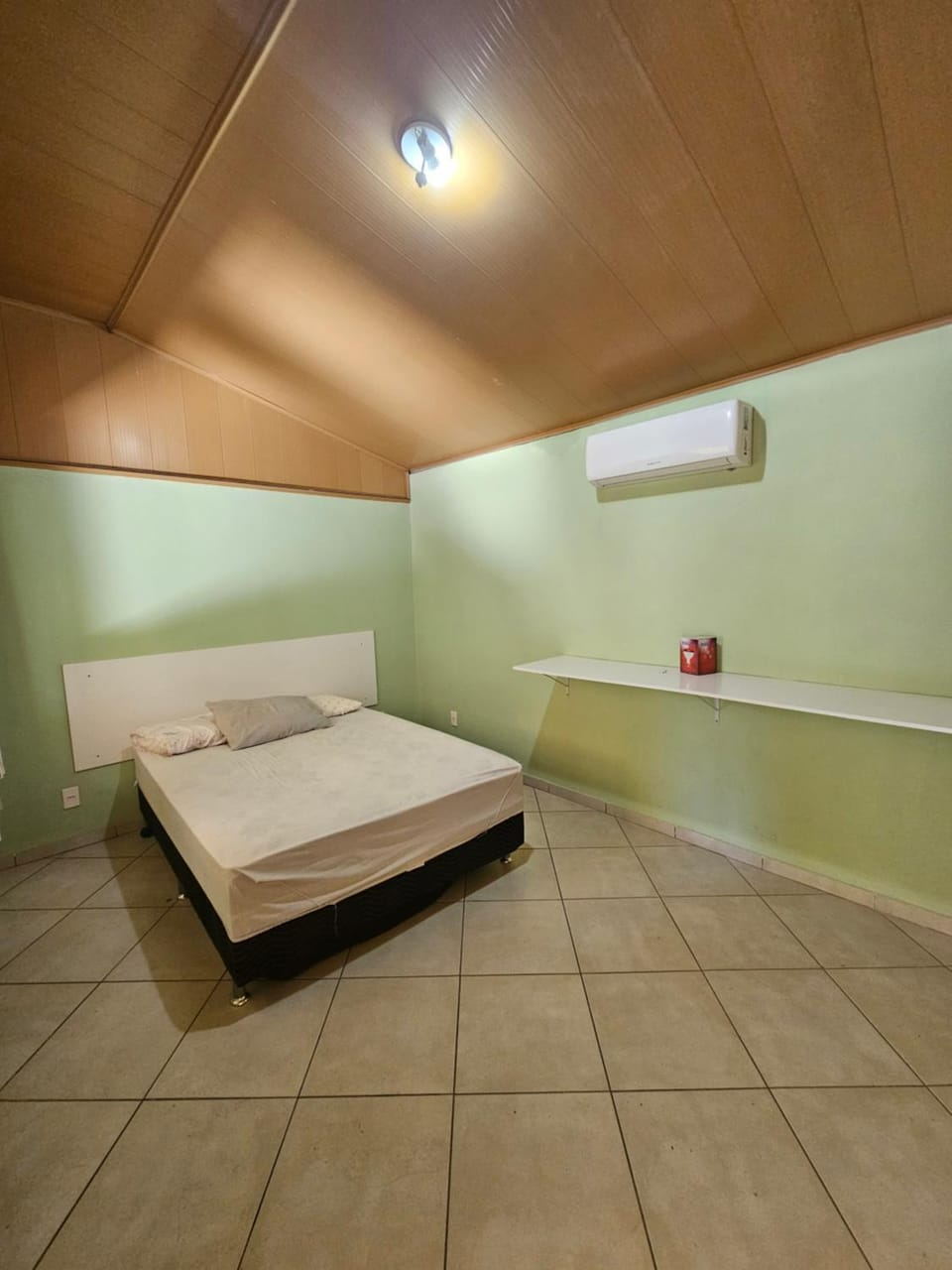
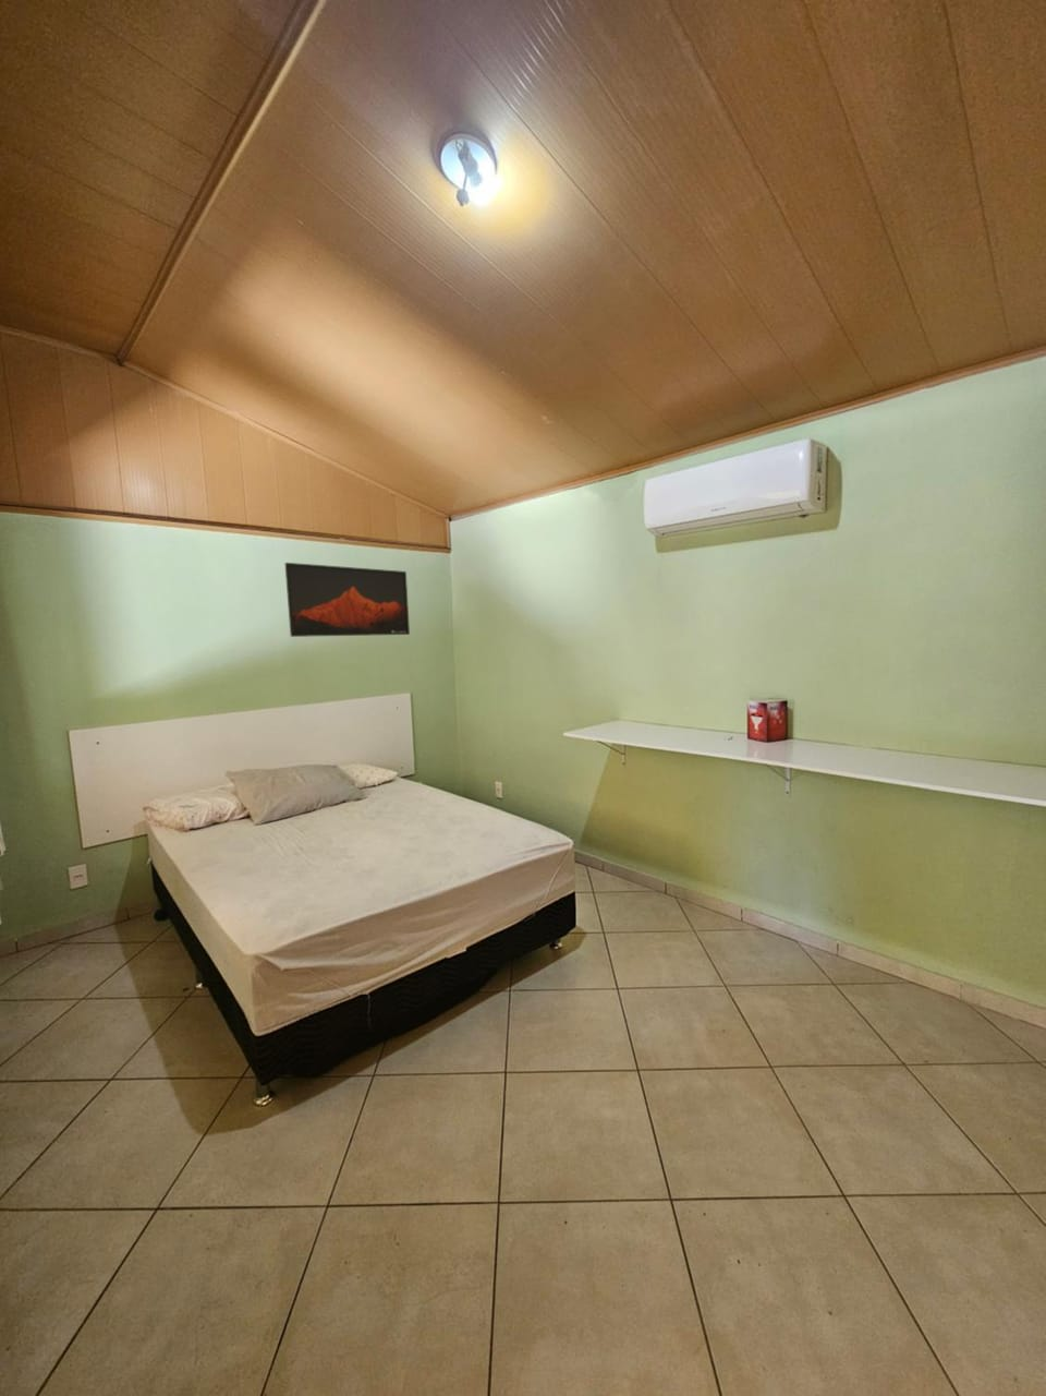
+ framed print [283,562,411,638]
